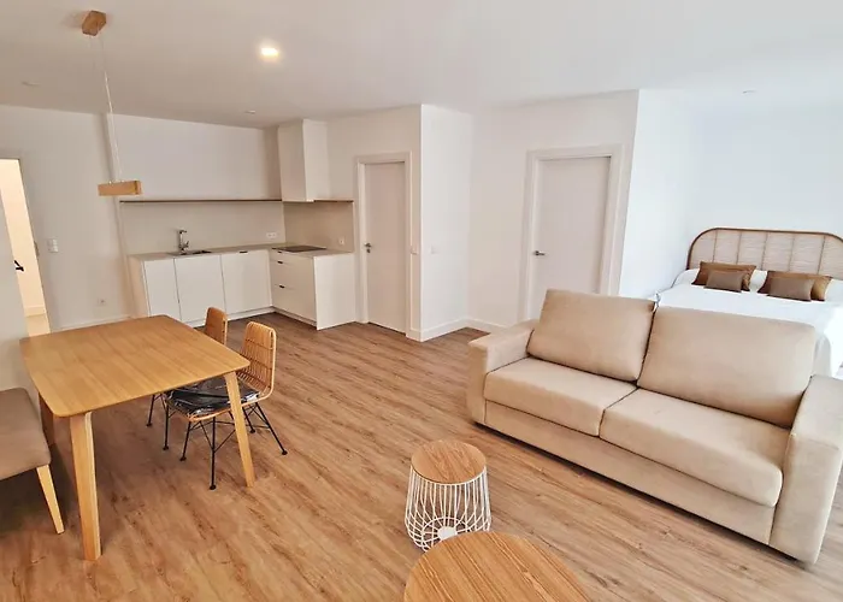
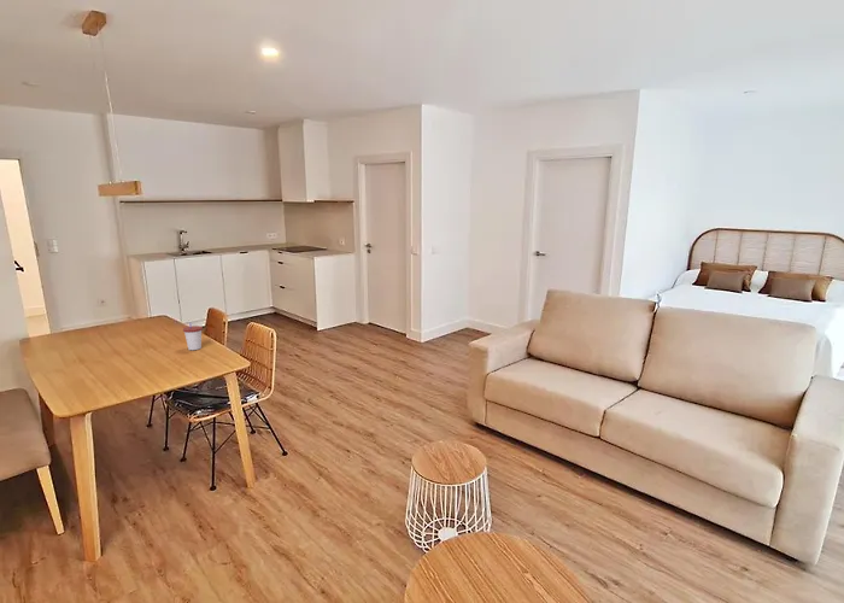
+ cup [182,322,204,351]
